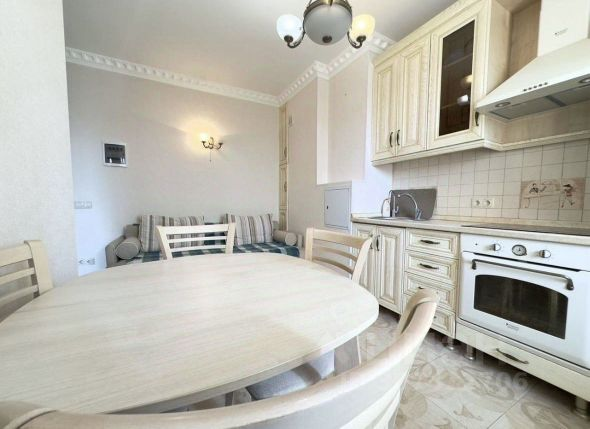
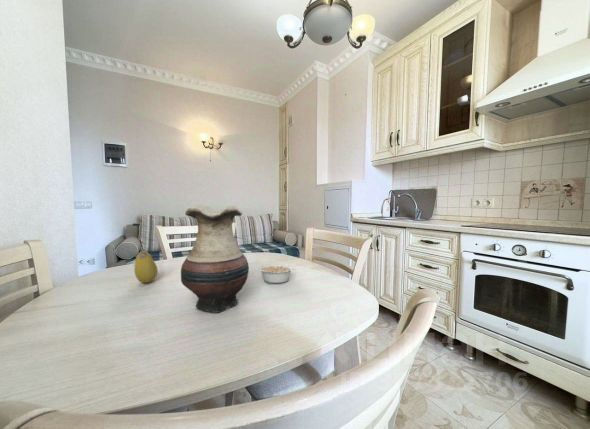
+ fruit [133,250,159,284]
+ vase [180,205,250,314]
+ legume [257,263,297,284]
